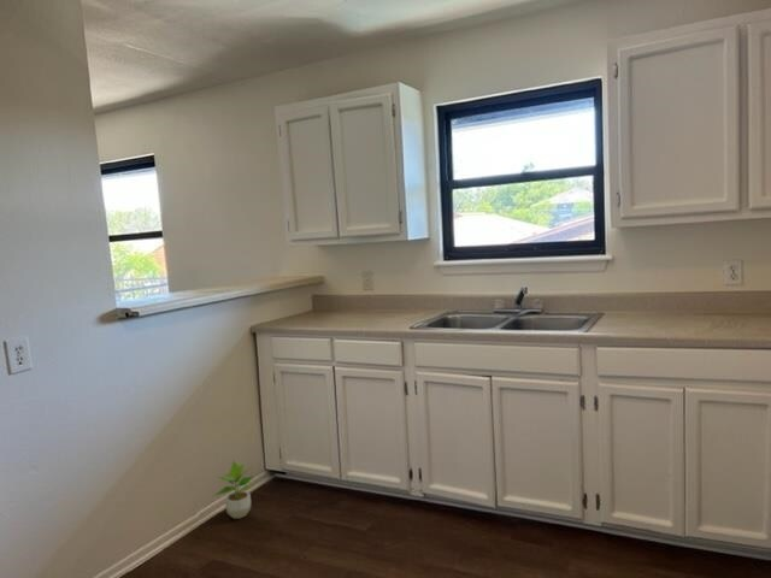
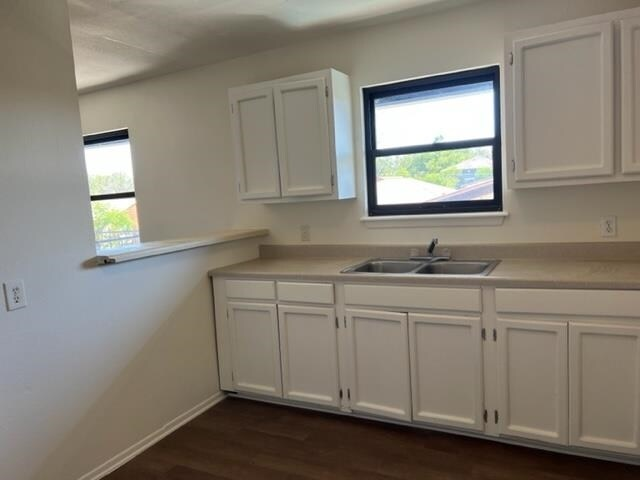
- potted plant [212,460,255,520]
